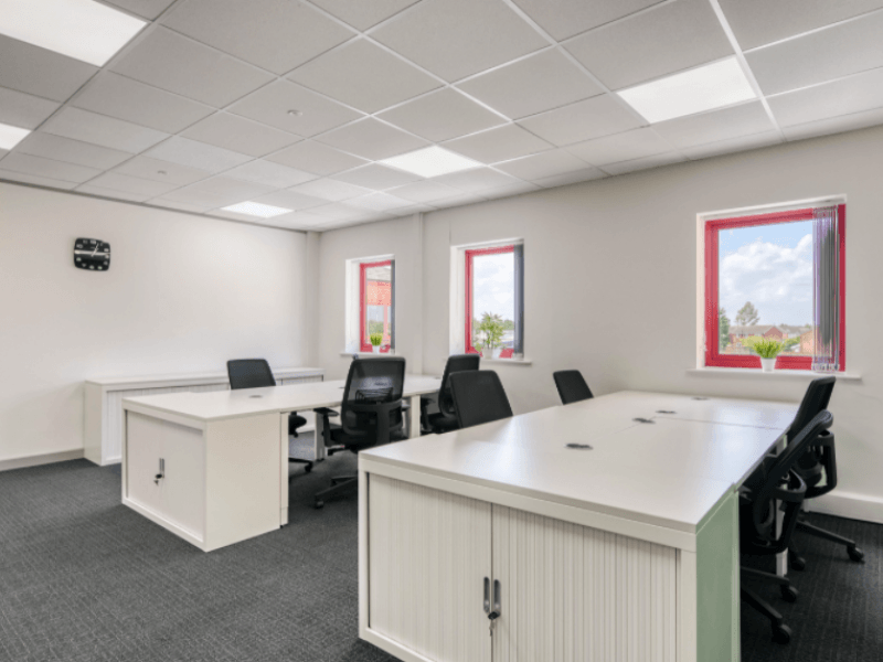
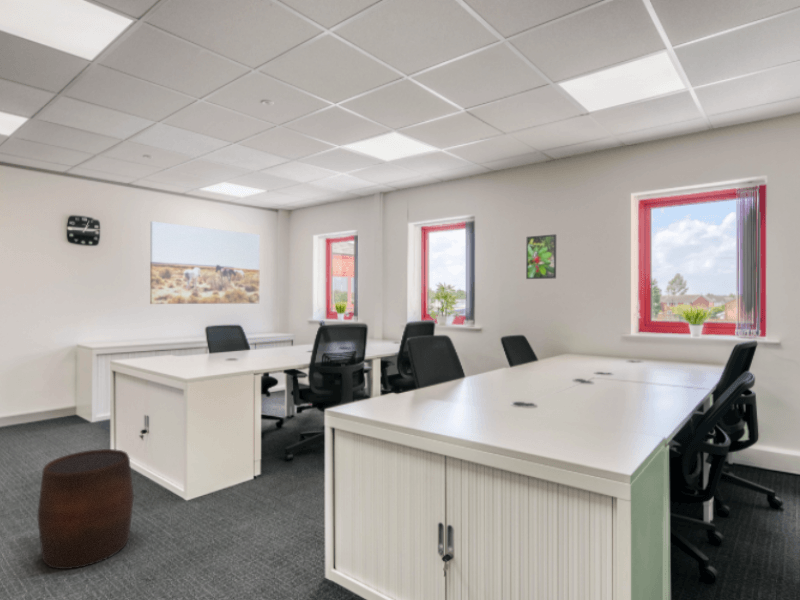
+ stool [37,448,135,570]
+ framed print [525,233,557,280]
+ wall art [149,220,261,305]
